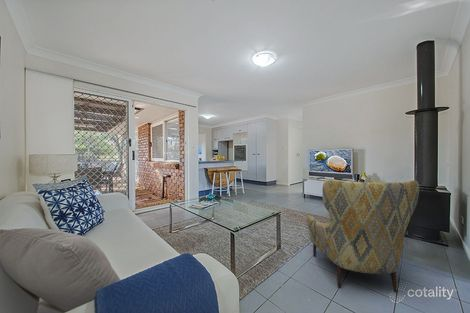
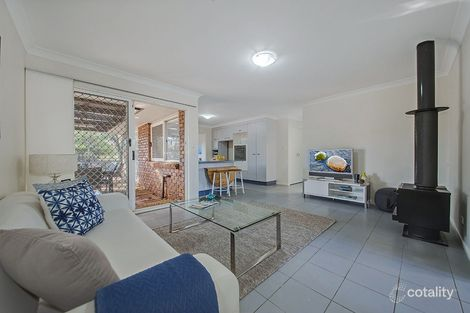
- armchair [306,179,420,293]
